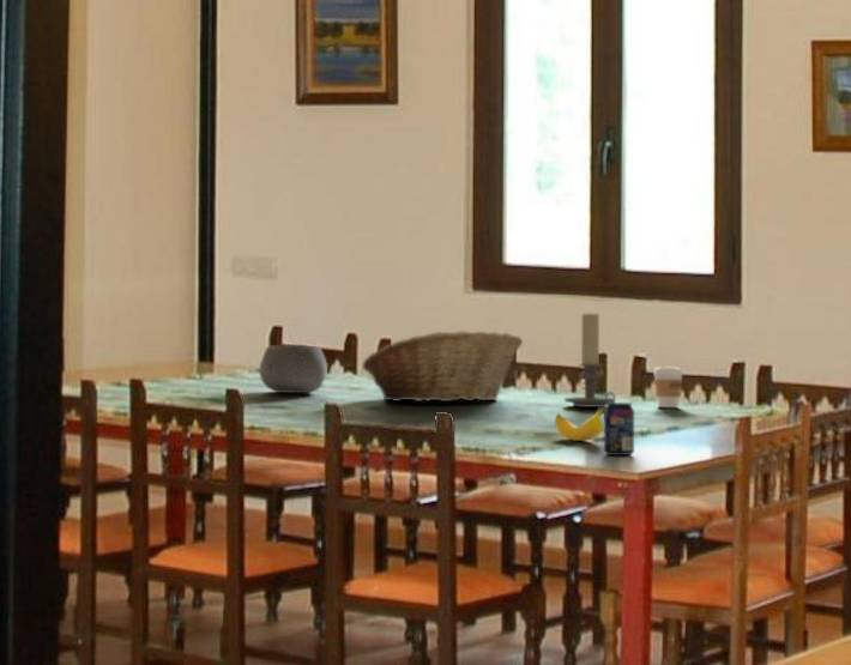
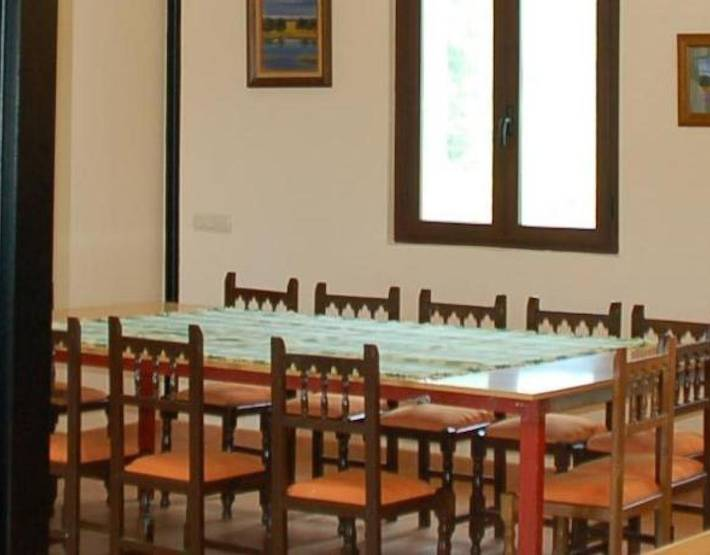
- coffee cup [652,365,684,409]
- fruit basket [361,330,524,403]
- bowl [259,344,328,394]
- banana [554,406,606,442]
- beverage can [603,401,635,457]
- candle holder [563,310,617,409]
